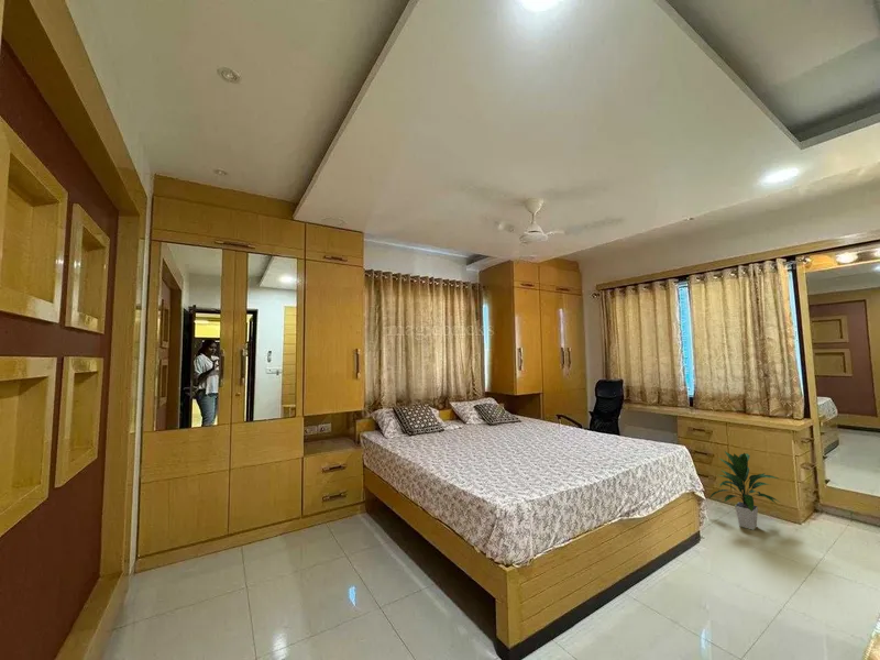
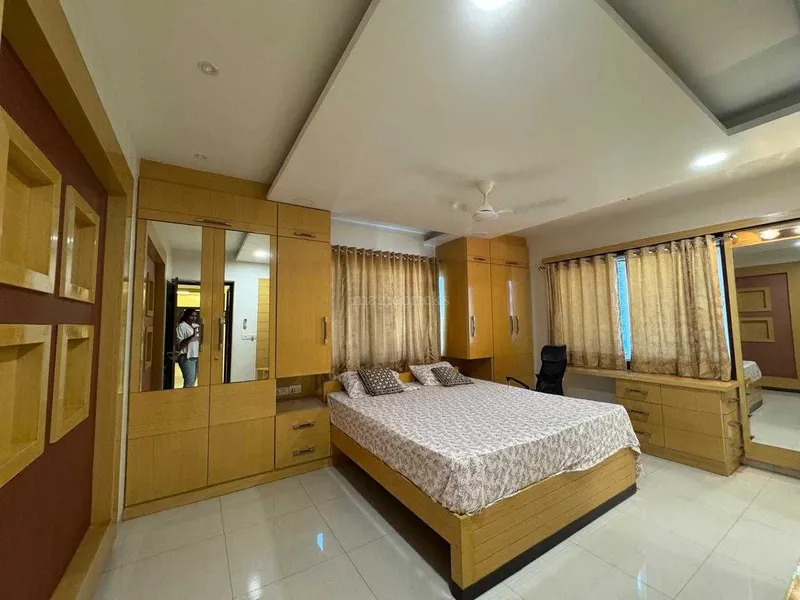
- indoor plant [708,450,780,531]
